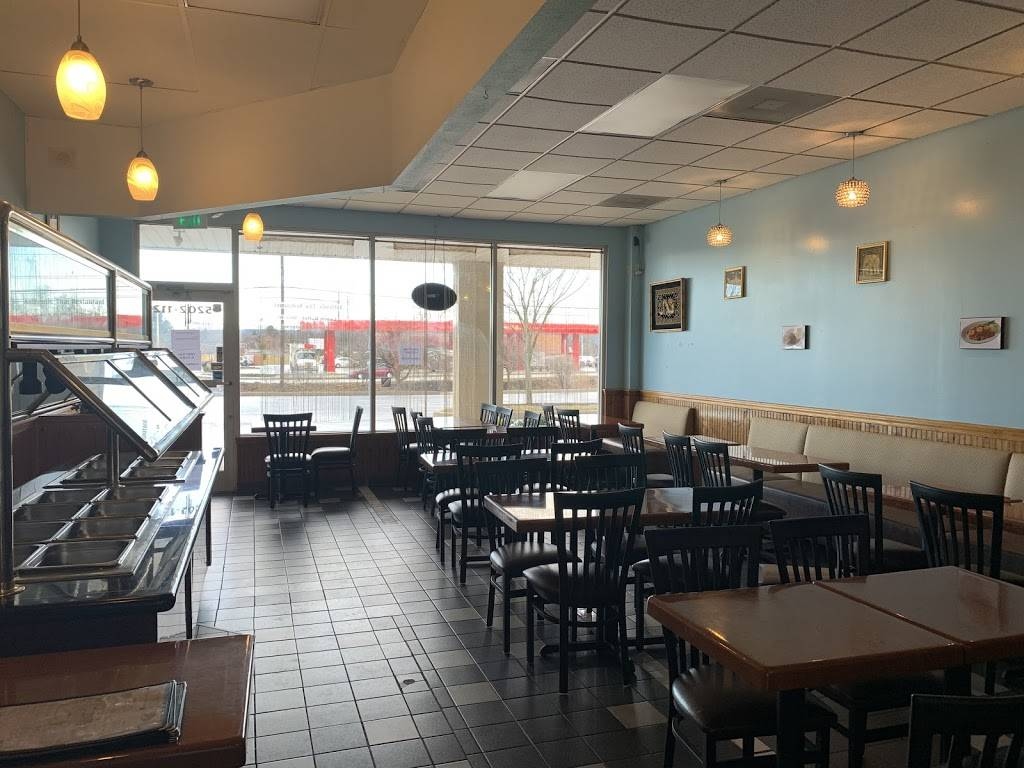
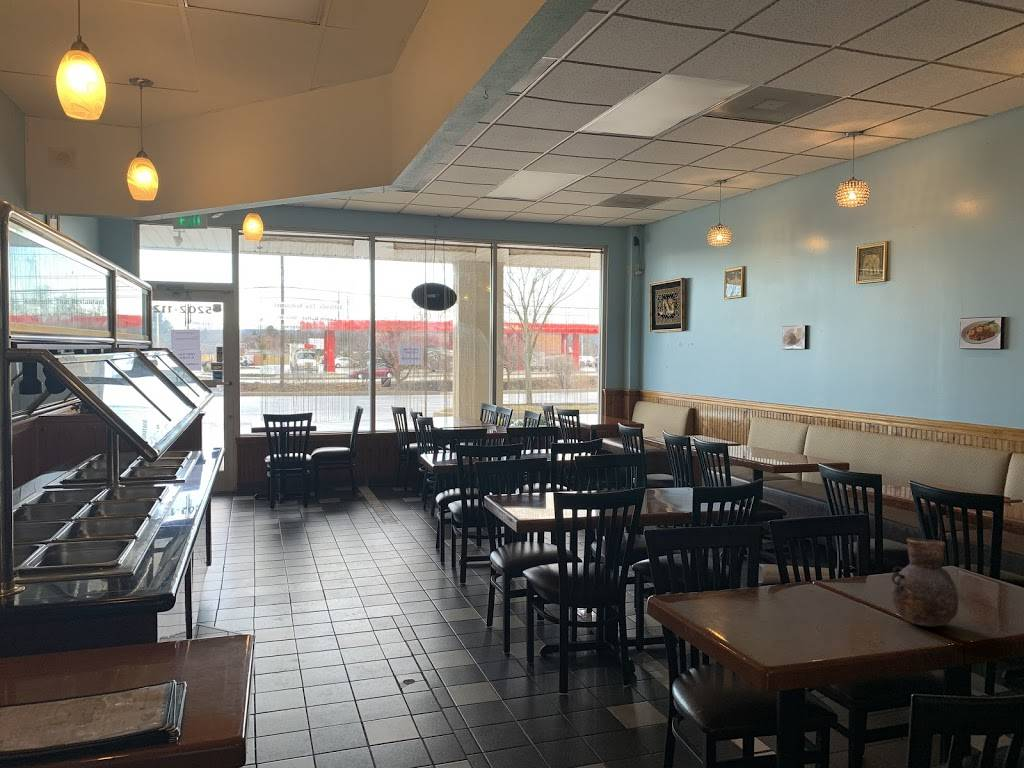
+ vase [890,537,960,628]
